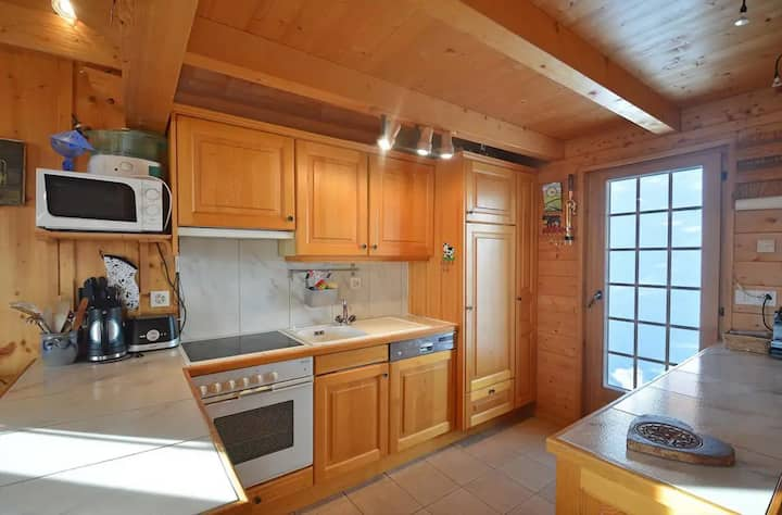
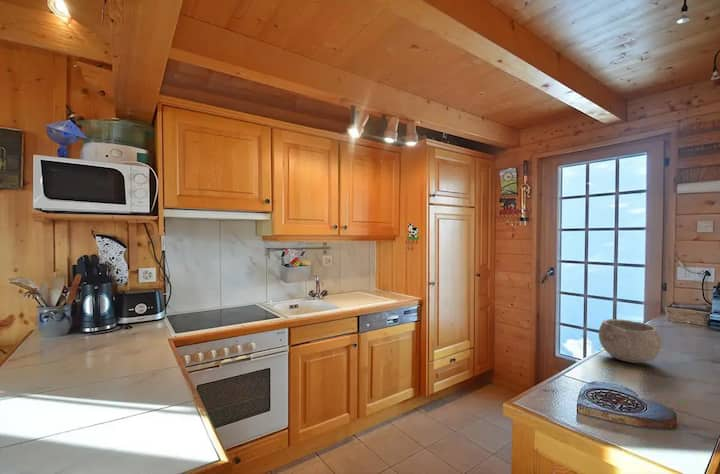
+ bowl [598,318,663,364]
